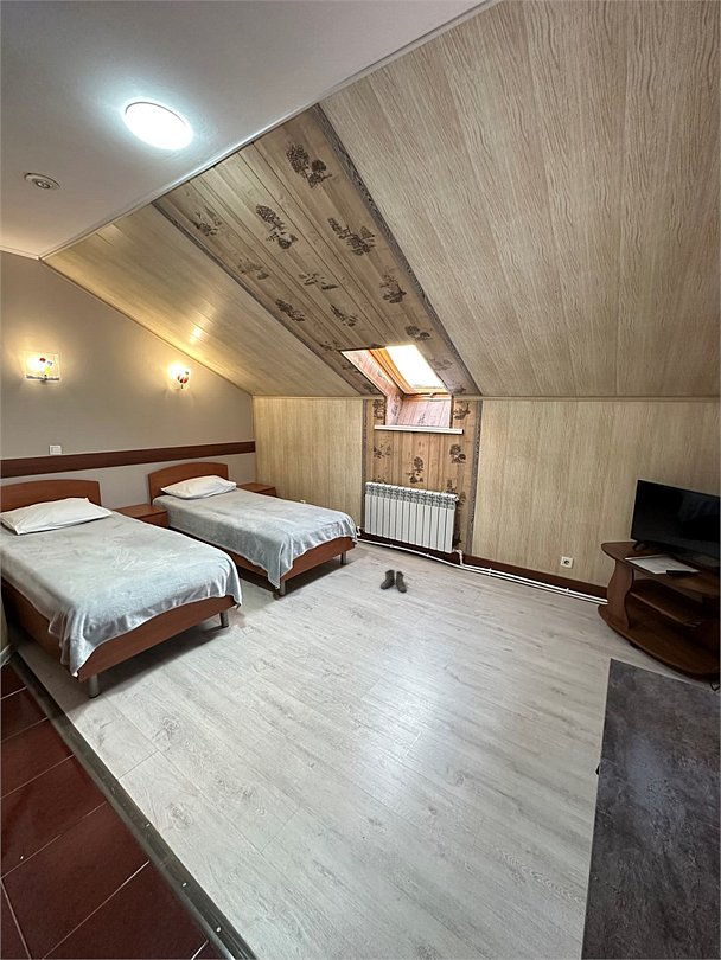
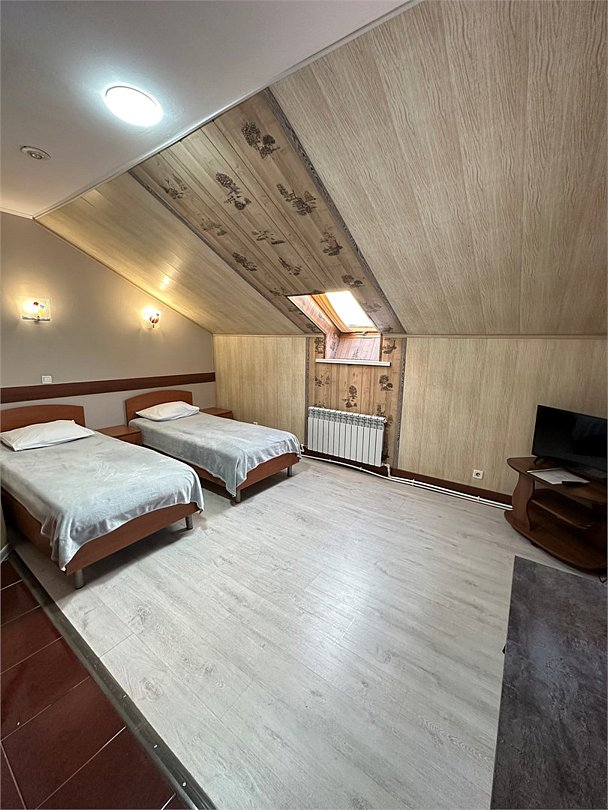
- boots [379,569,408,594]
